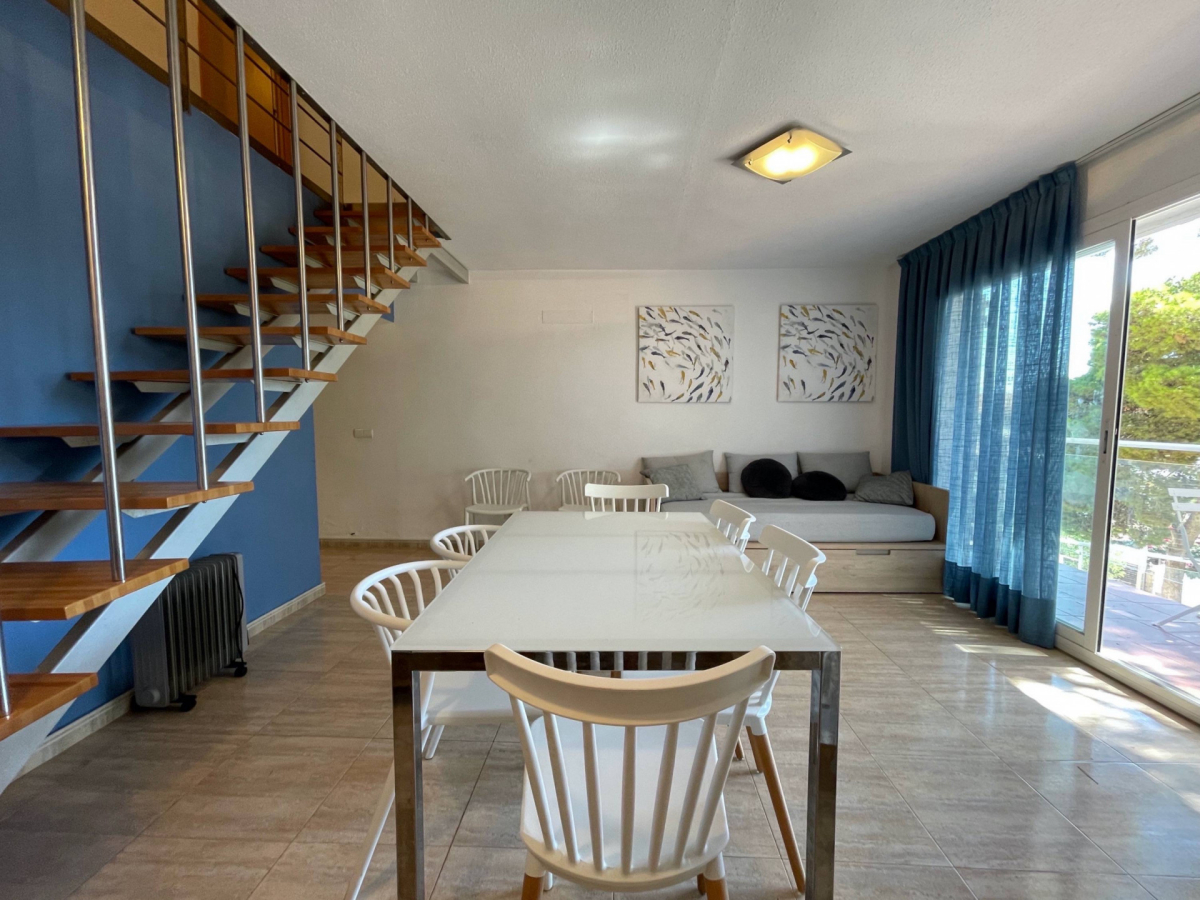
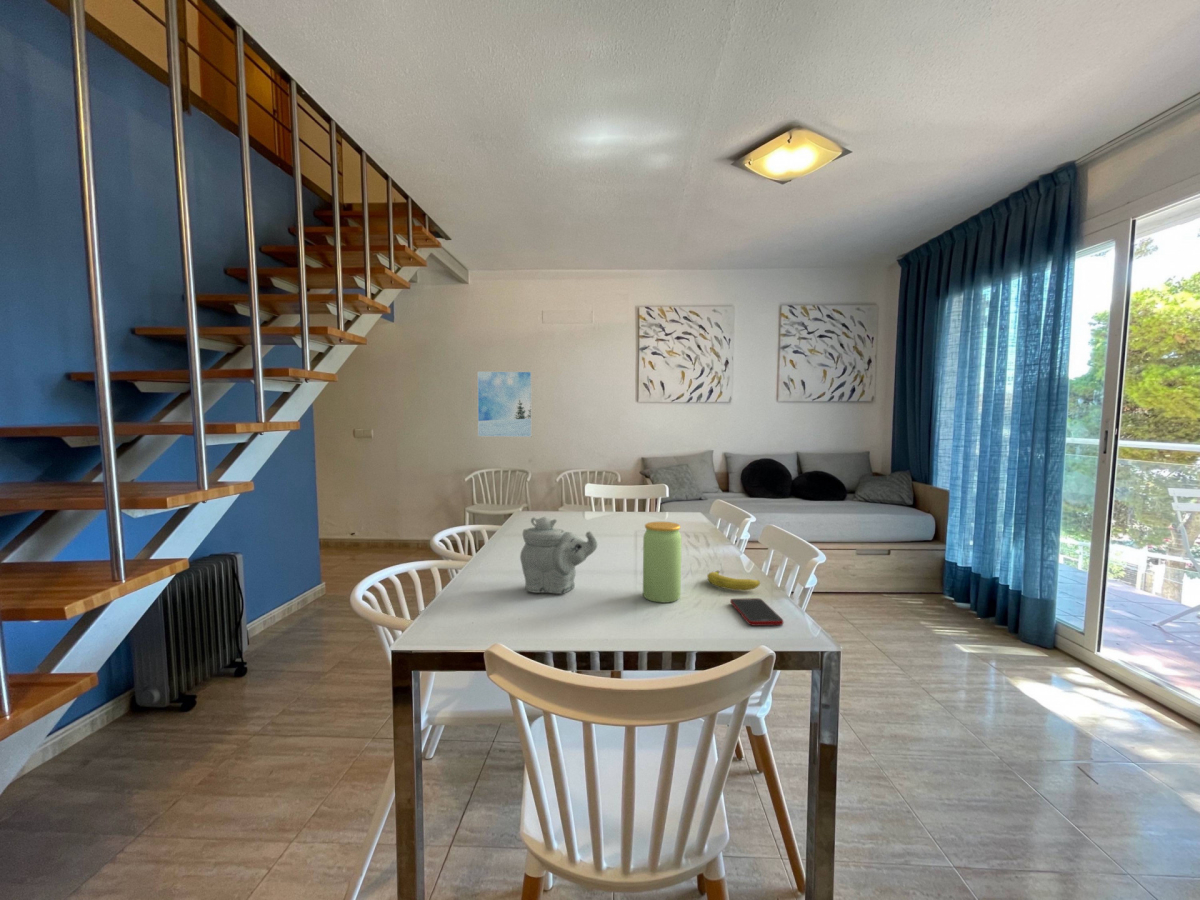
+ cell phone [729,597,784,627]
+ jar [642,521,683,603]
+ teapot [519,516,598,595]
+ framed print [477,370,533,438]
+ fruit [706,570,761,591]
